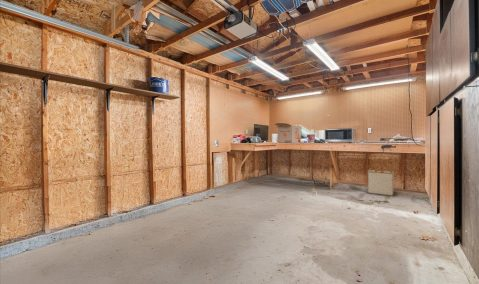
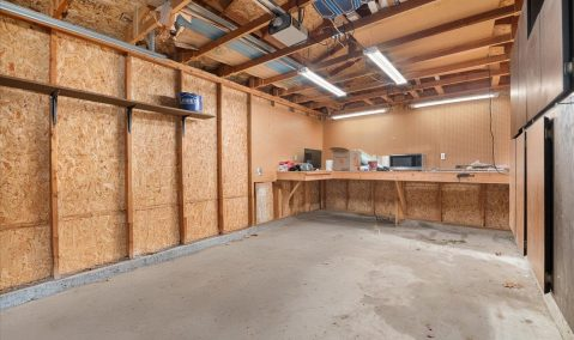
- storage bin [367,167,395,196]
